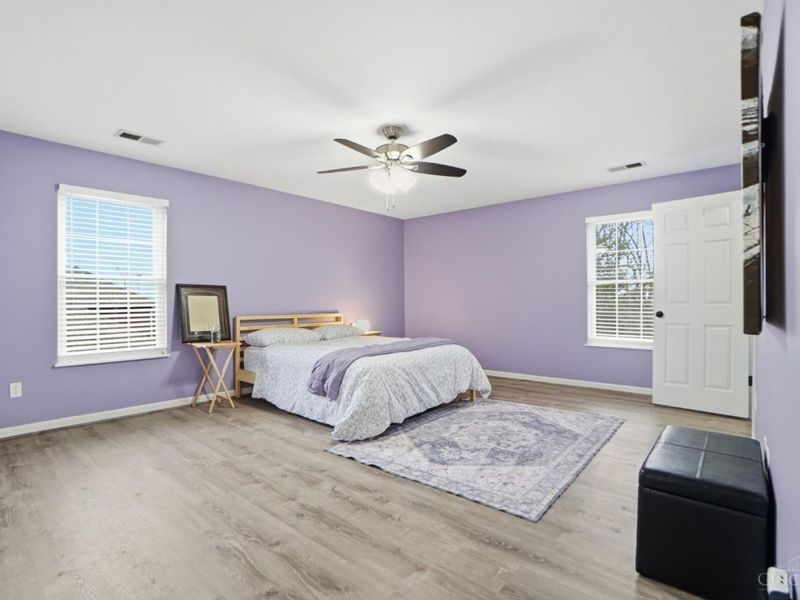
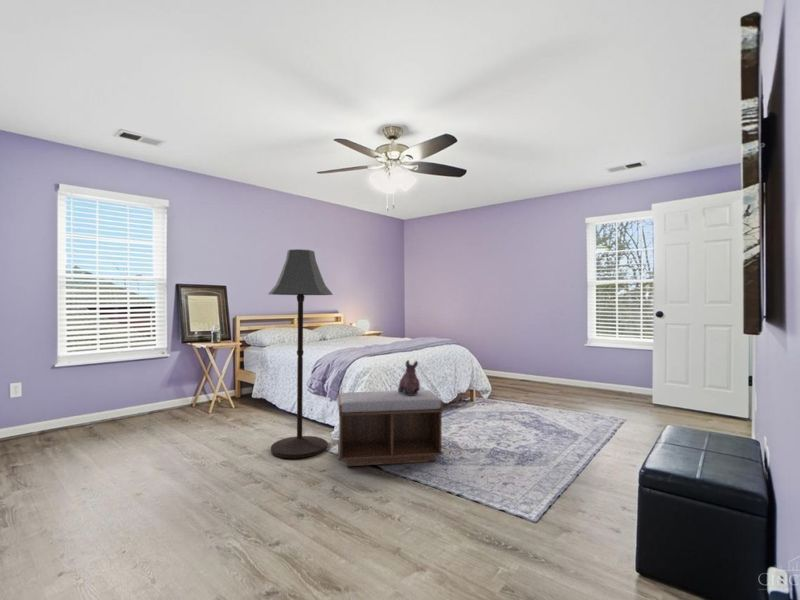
+ plush toy [397,359,421,395]
+ bench [337,389,444,467]
+ floor lamp [267,248,334,460]
